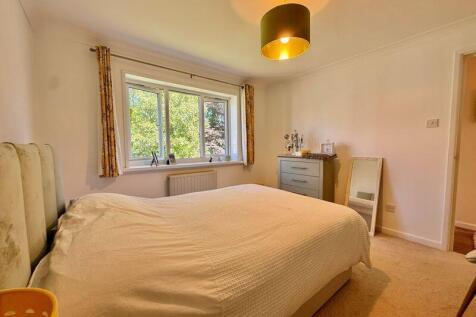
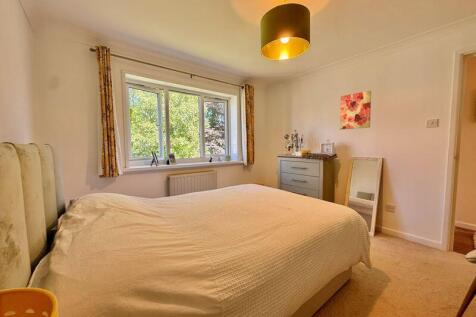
+ wall art [339,90,372,130]
